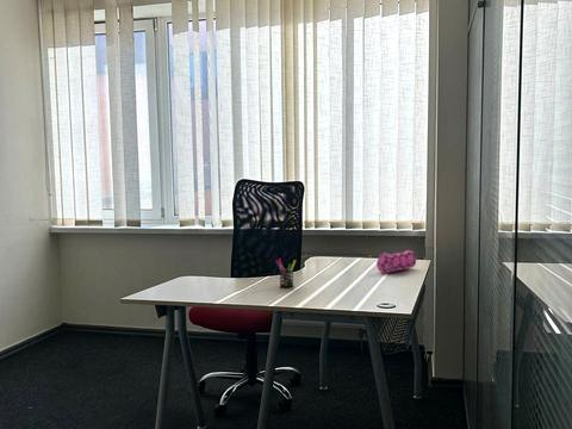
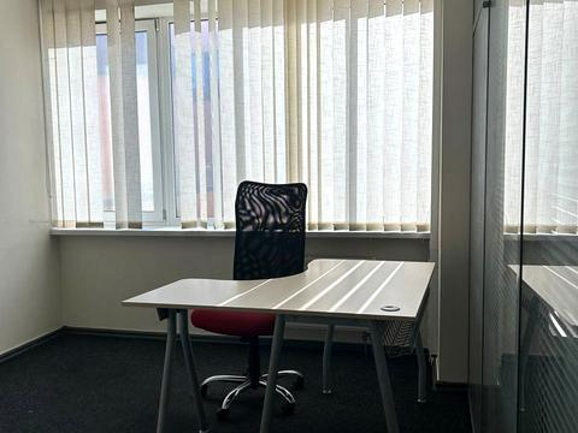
- pen holder [274,257,297,288]
- pencil case [375,249,417,274]
